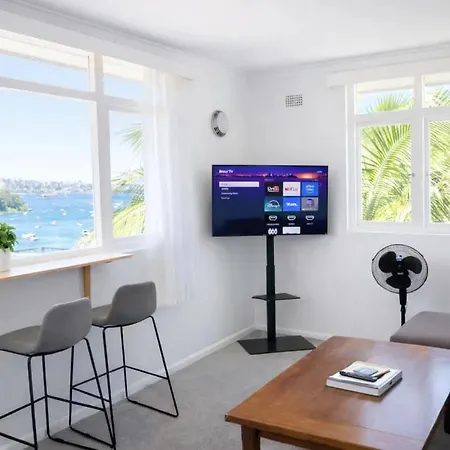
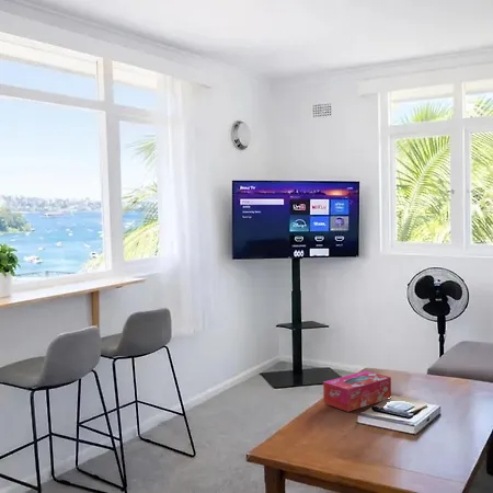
+ tissue box [322,369,392,413]
